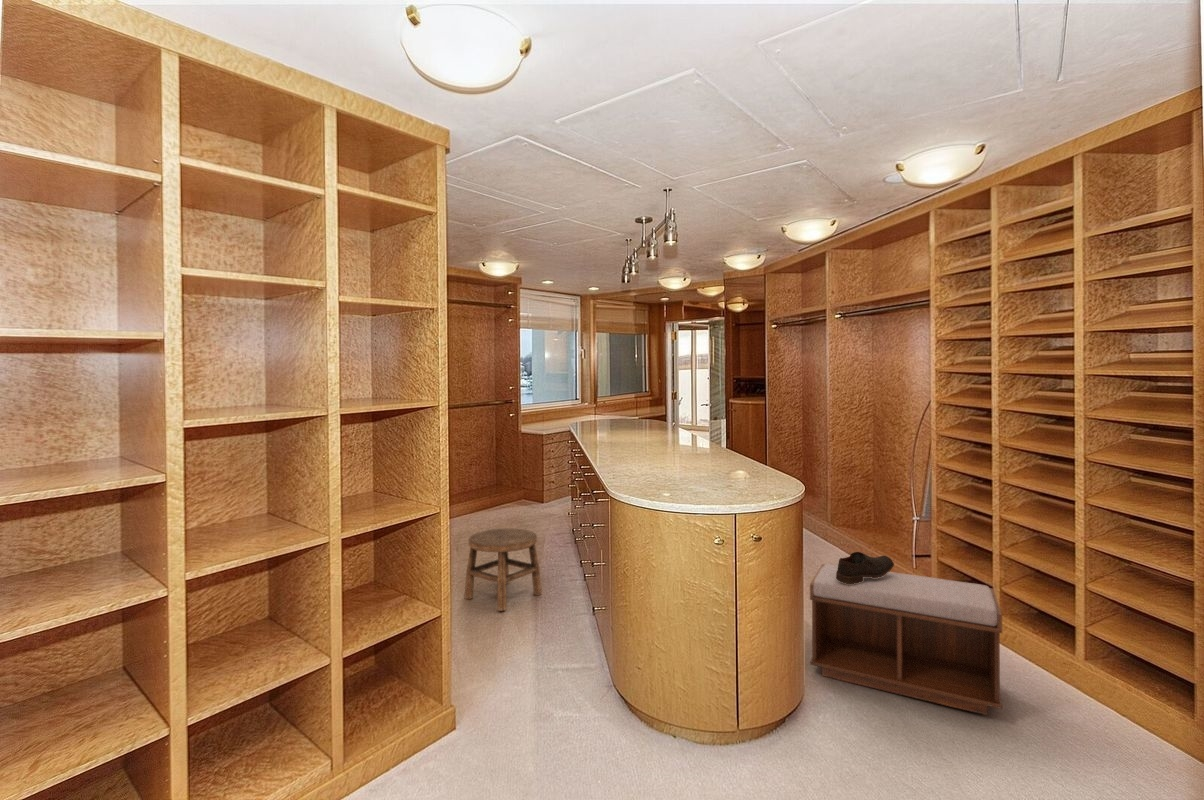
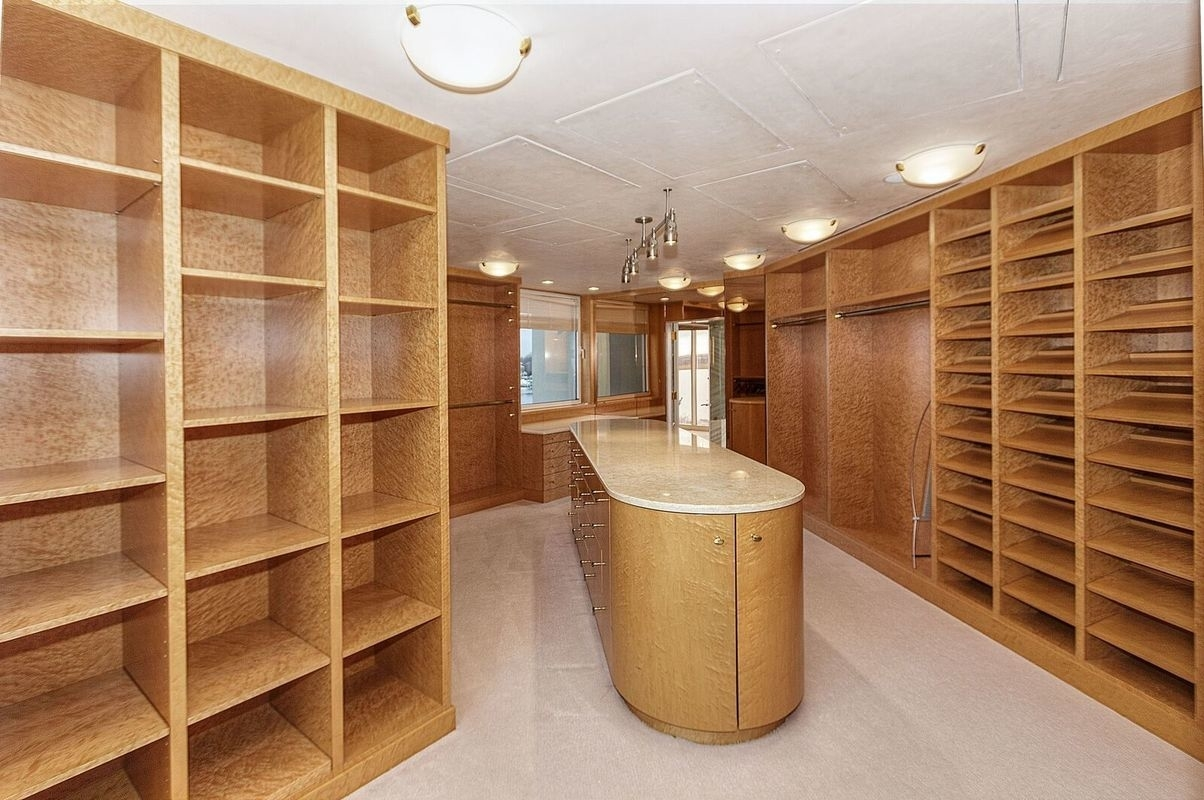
- bench [809,563,1003,716]
- shoe [836,551,895,584]
- stool [463,528,543,612]
